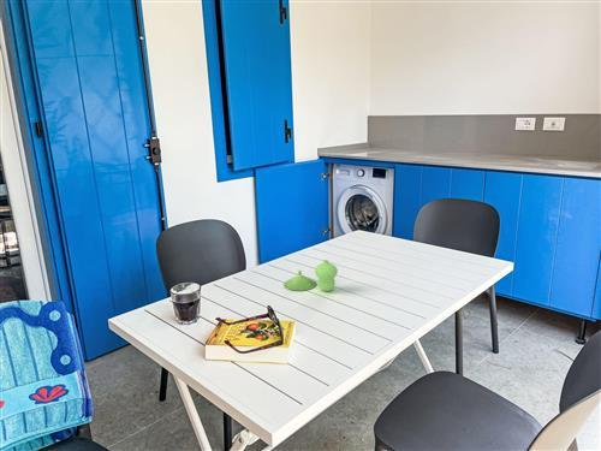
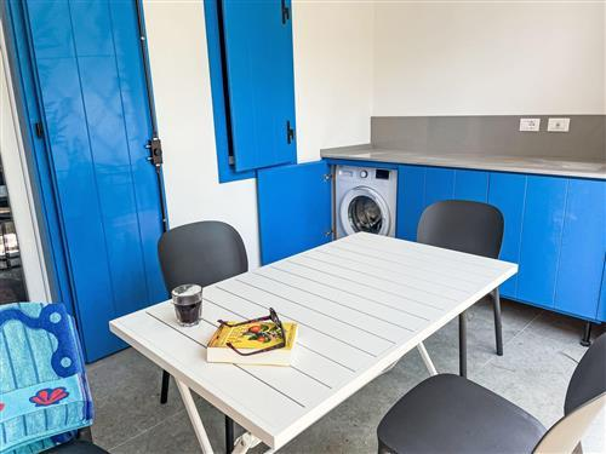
- vase [282,259,339,292]
